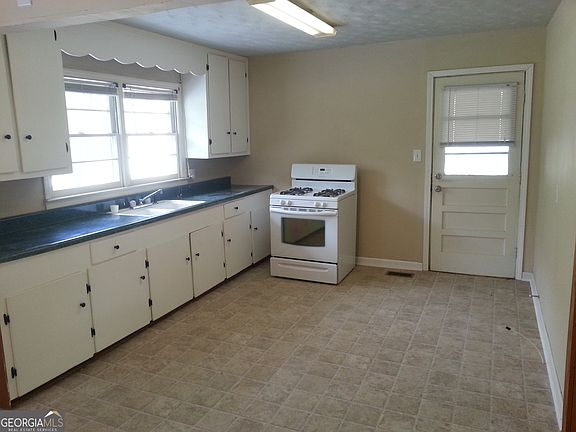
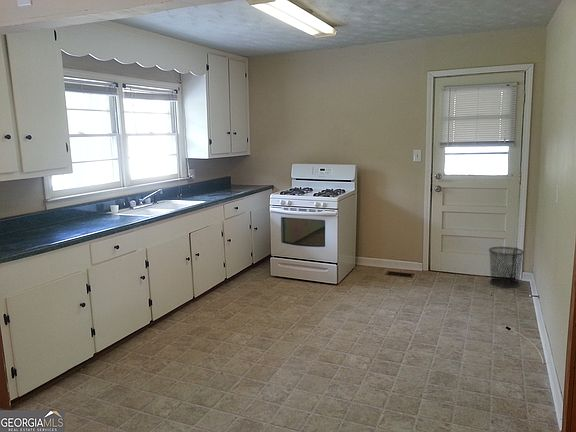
+ waste bin [488,246,525,288]
